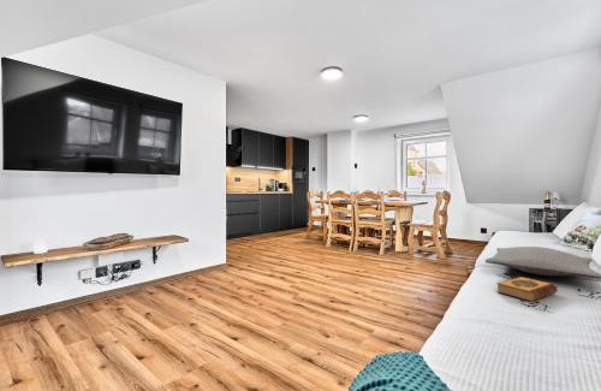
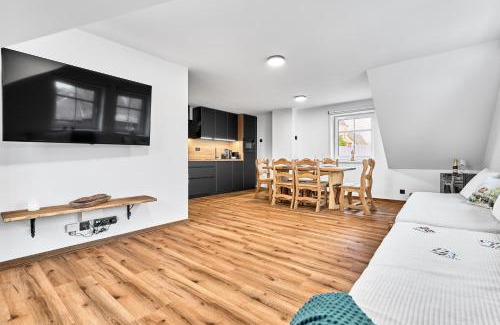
- hardback book [495,276,559,303]
- pillow [484,245,601,279]
